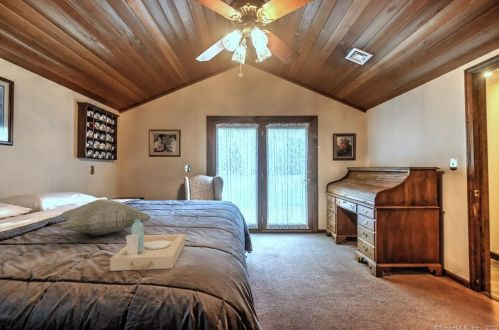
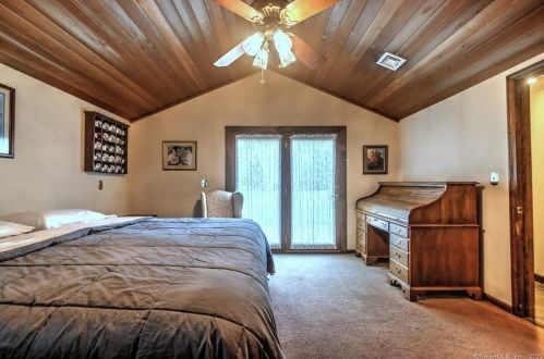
- decorative pillow [59,198,152,236]
- serving tray [109,219,186,272]
